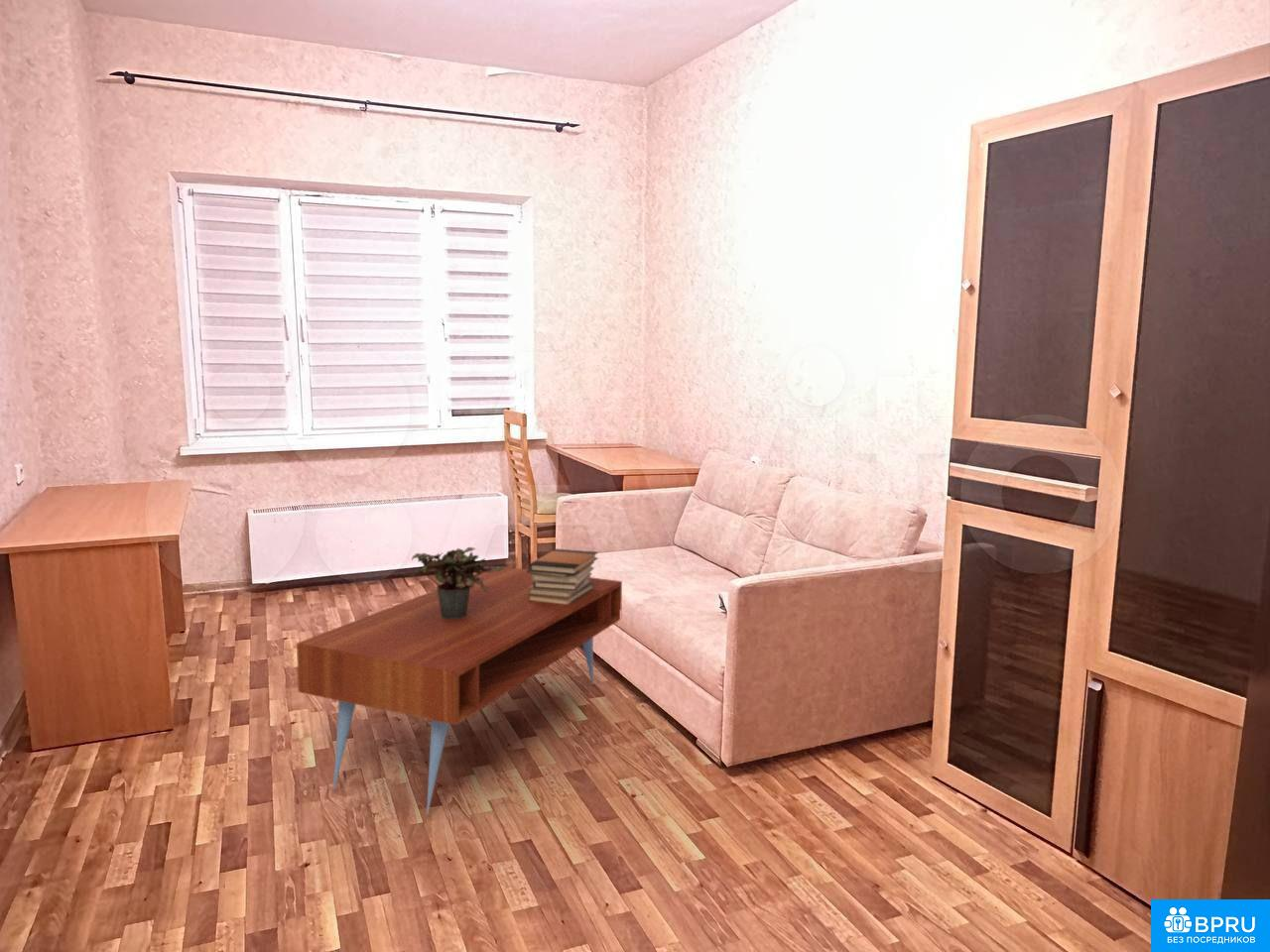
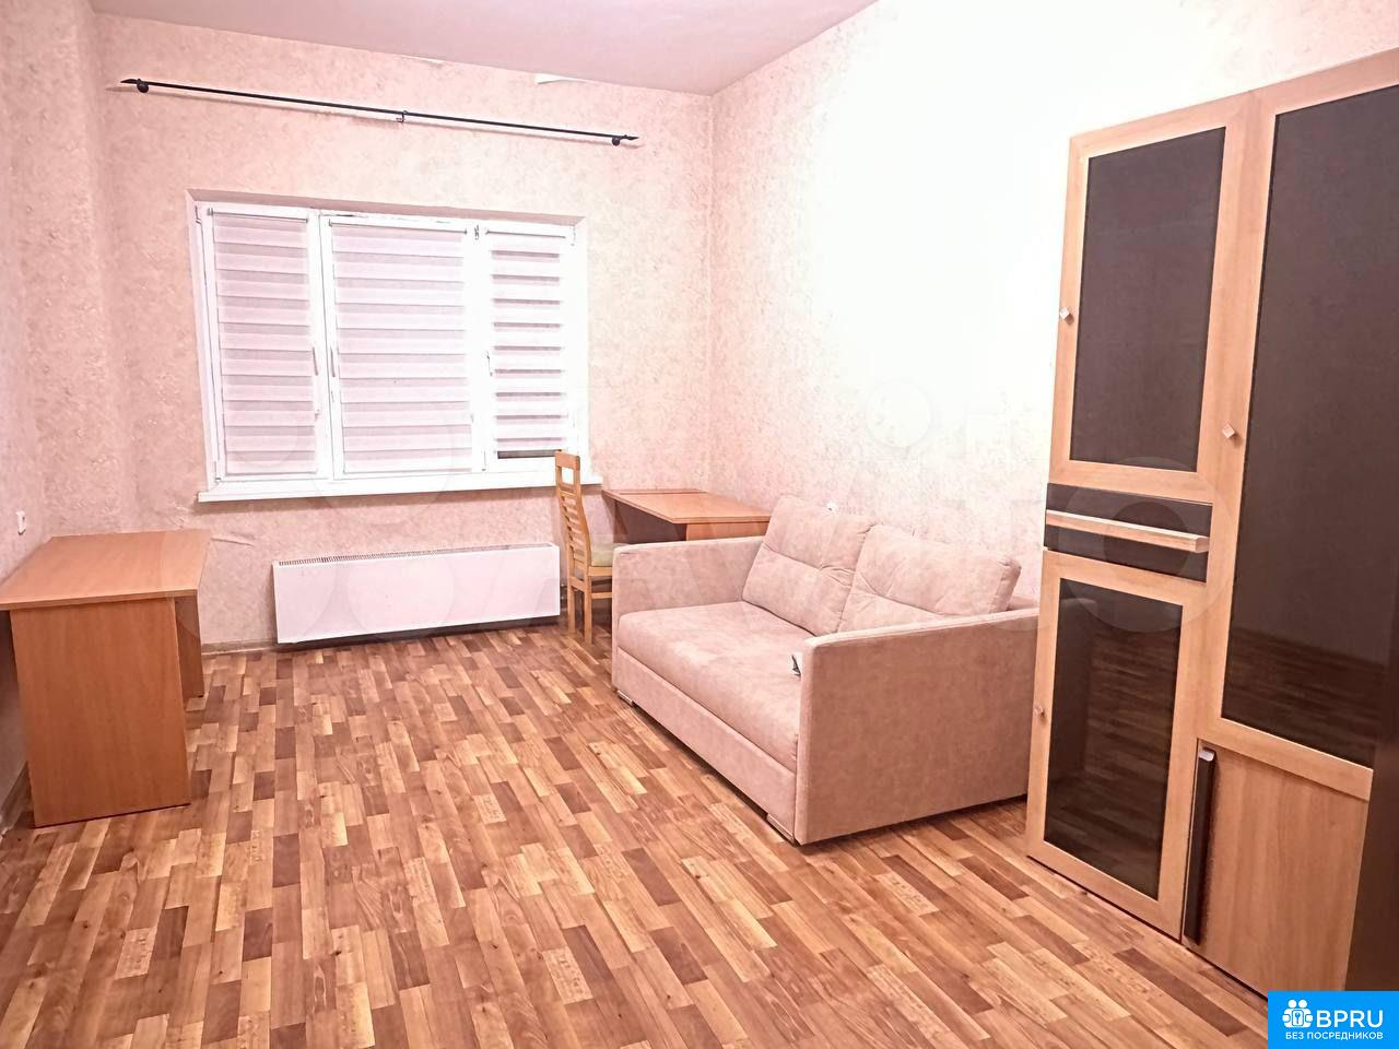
- potted plant [399,546,508,619]
- book stack [527,547,599,606]
- coffee table [296,566,623,815]
